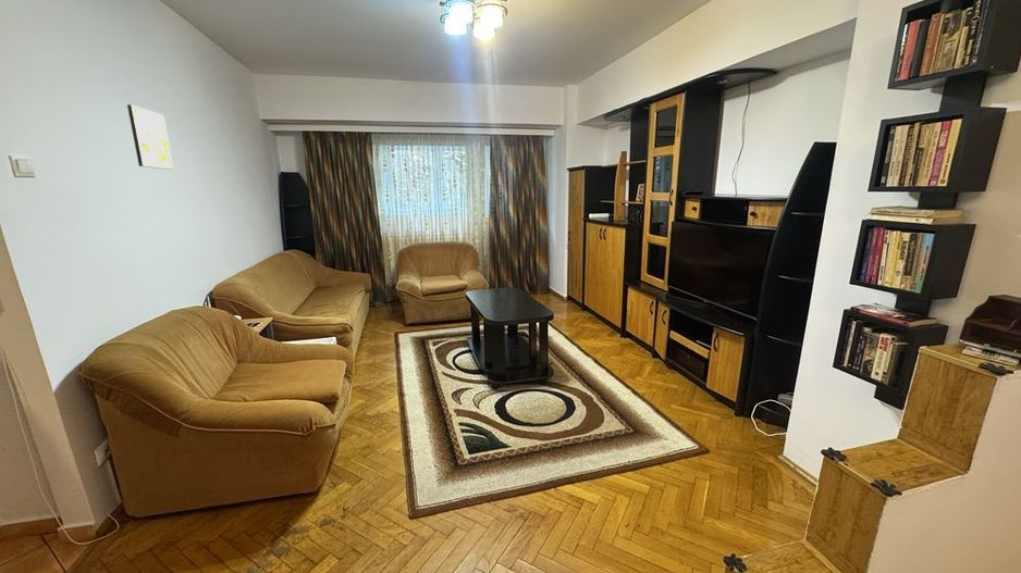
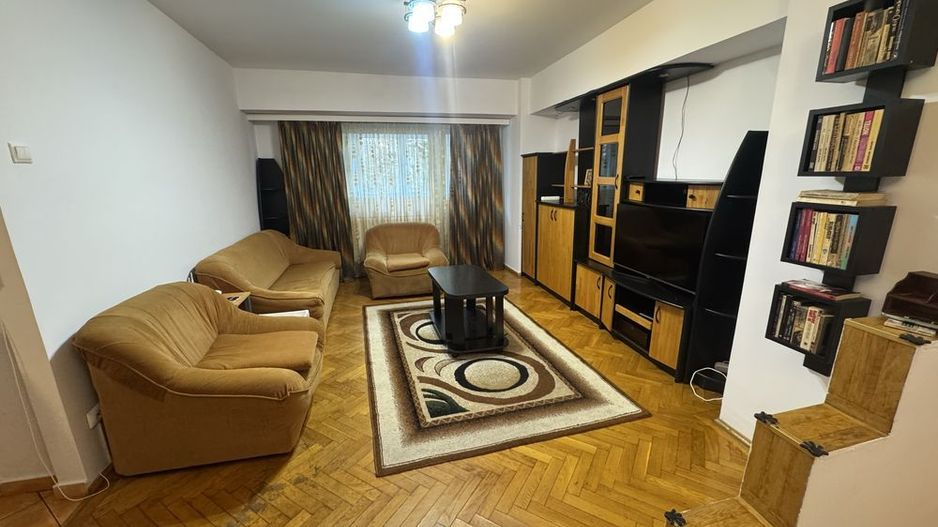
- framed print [126,103,174,171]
